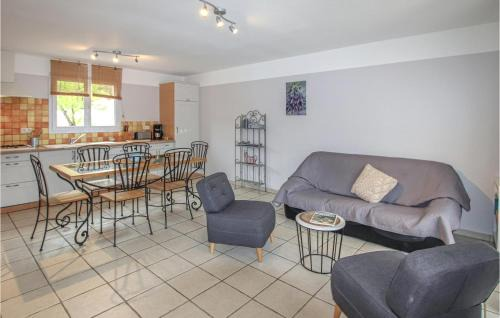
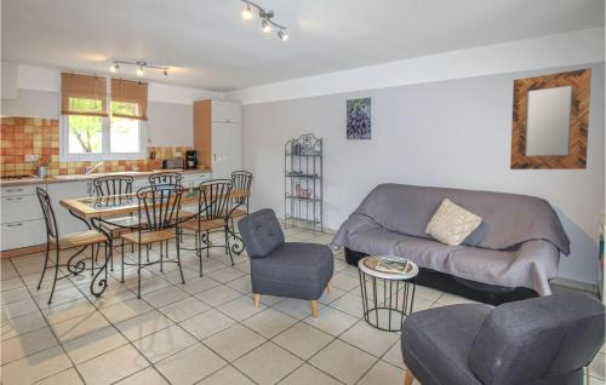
+ home mirror [509,67,593,171]
